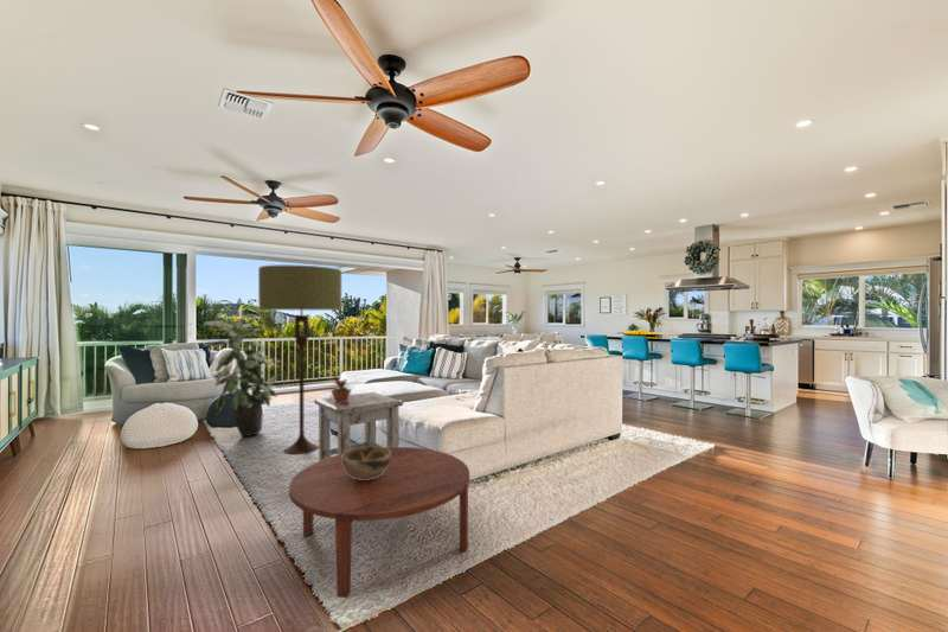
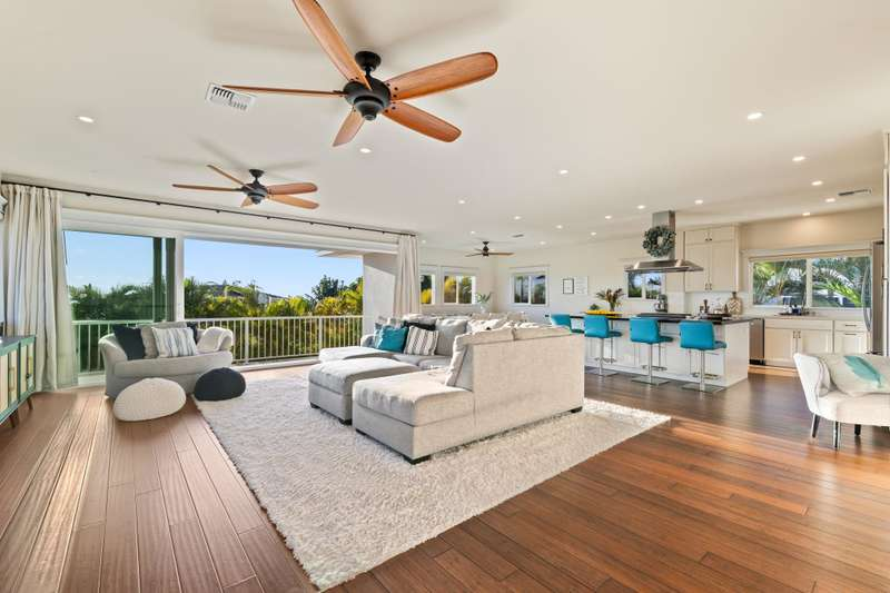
- indoor plant [201,313,280,439]
- floor lamp [257,264,342,455]
- potted plant [325,374,356,403]
- stool [313,391,404,461]
- coffee table [288,446,470,599]
- decorative bowl [341,446,391,480]
